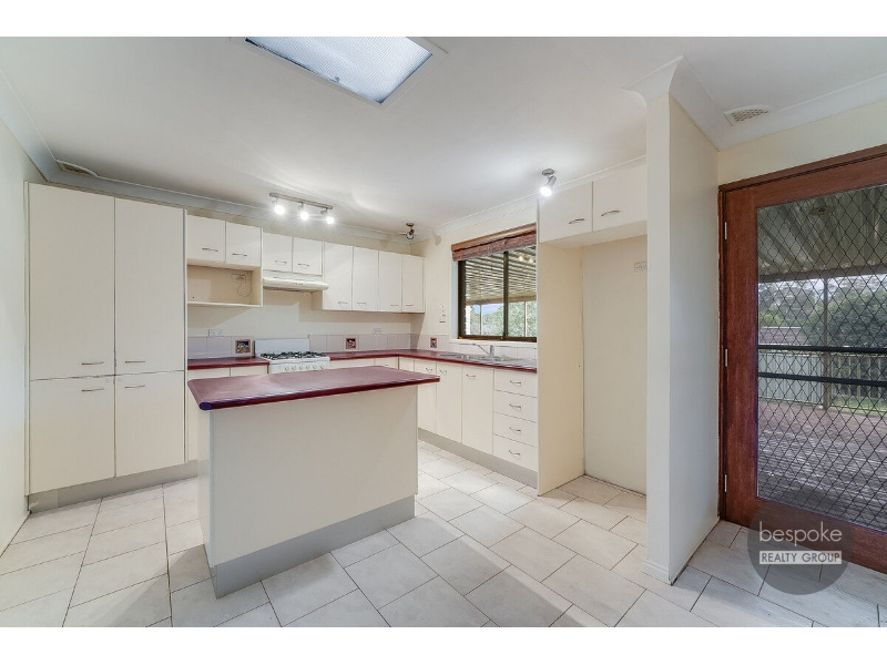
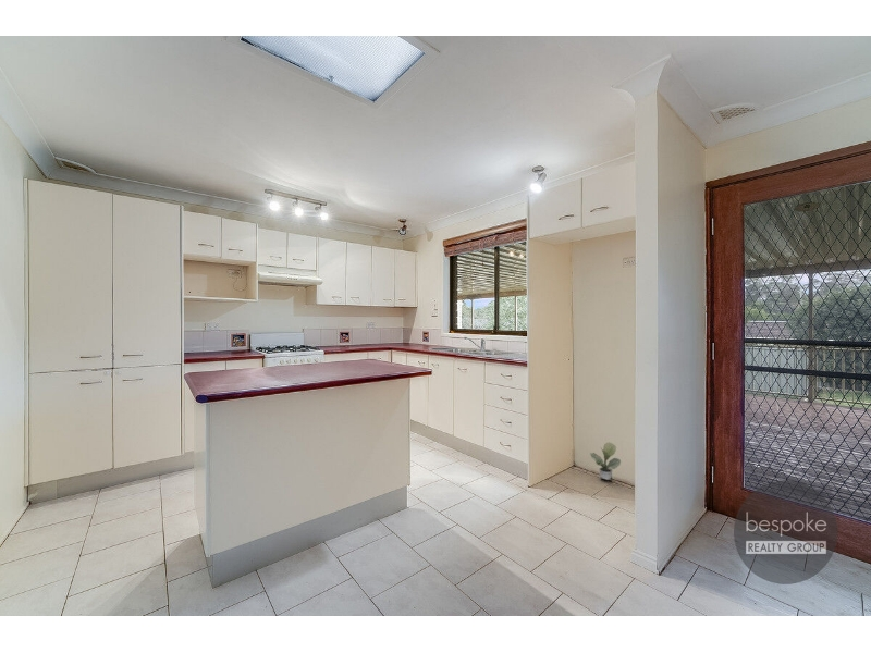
+ potted plant [589,442,622,481]
